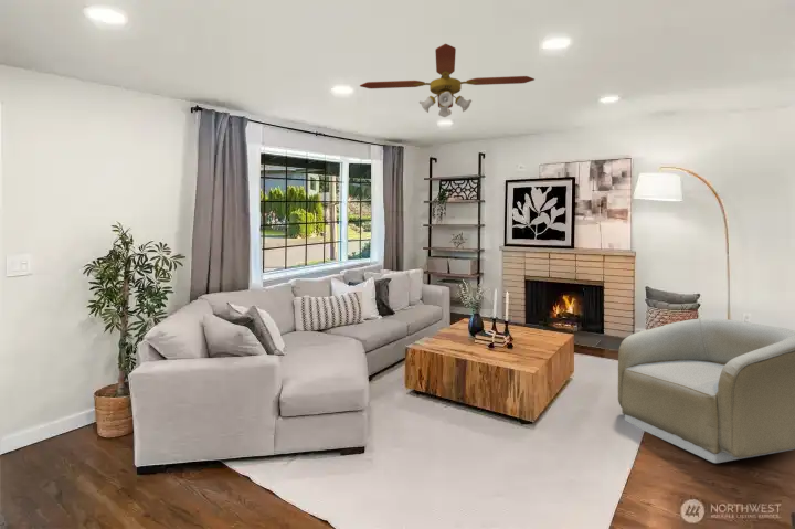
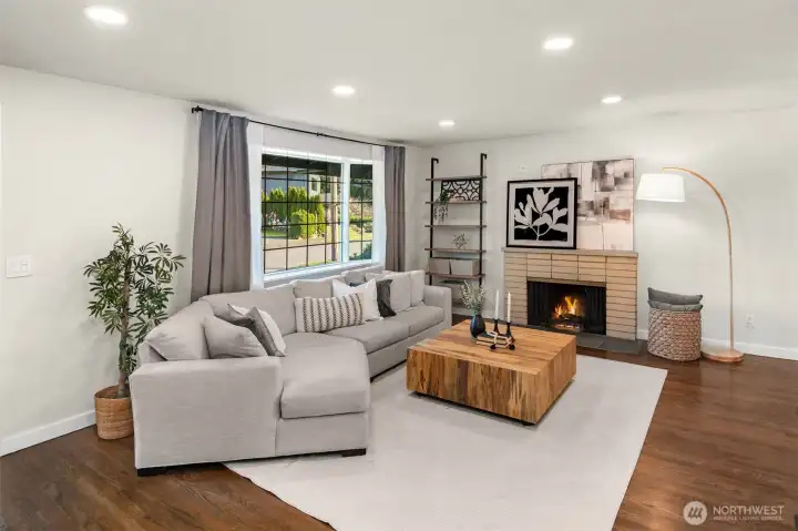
- ceiling fan [359,43,536,118]
- armchair [617,318,795,464]
